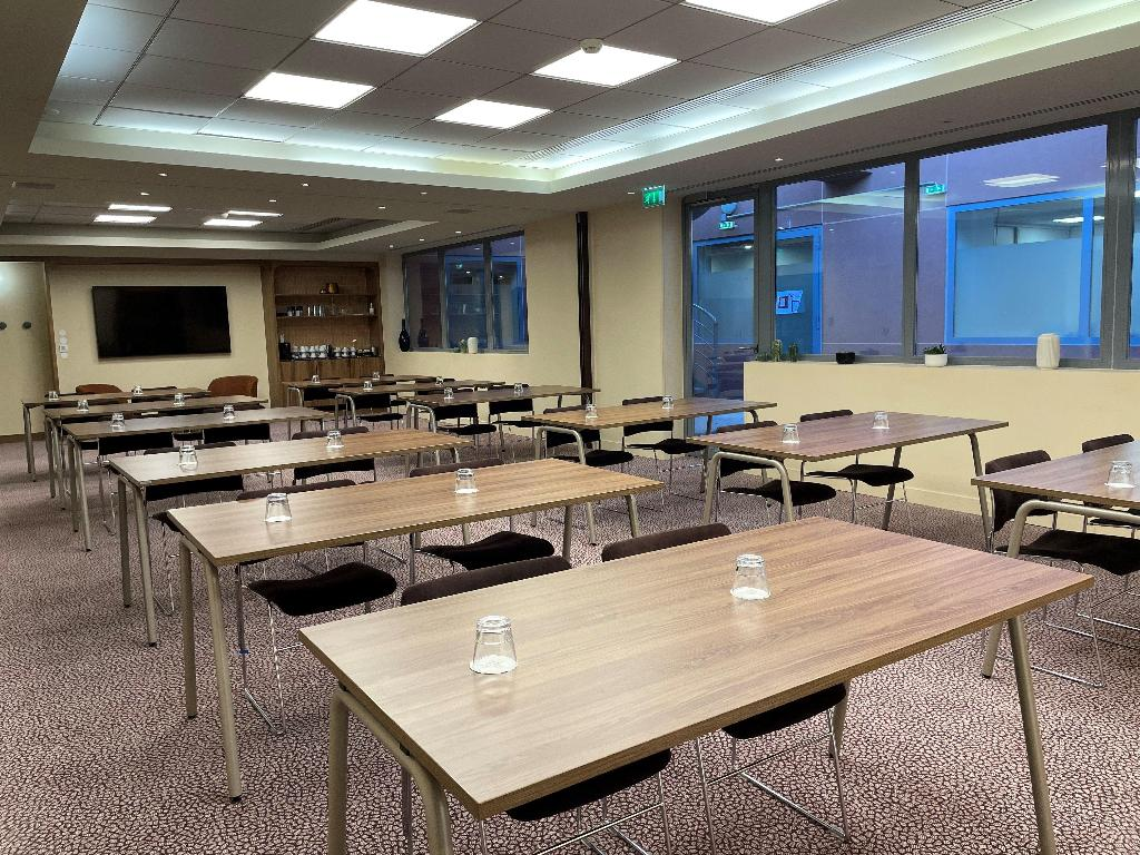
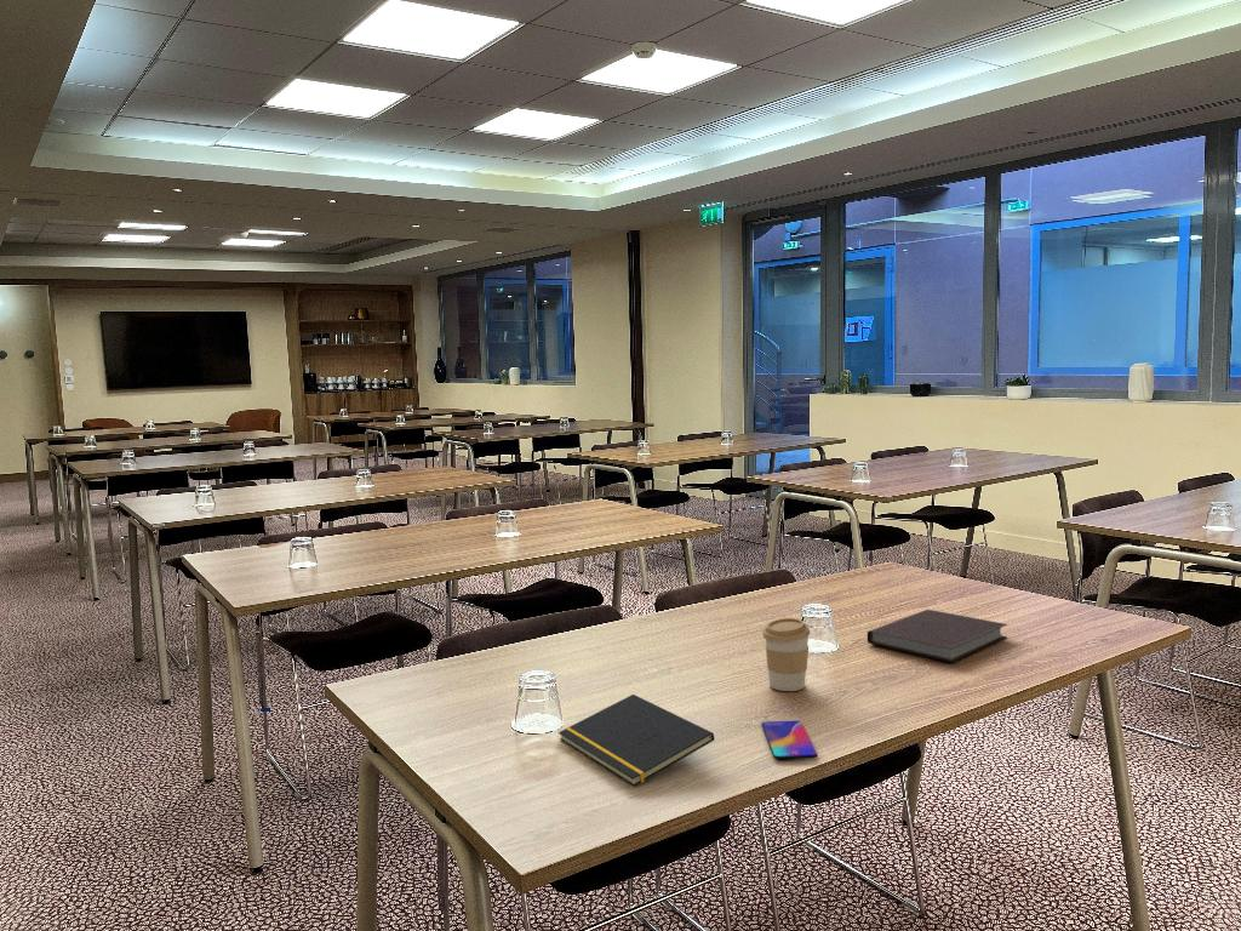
+ notebook [867,609,1008,664]
+ coffee cup [761,617,811,692]
+ notepad [557,693,715,788]
+ smartphone [761,719,819,760]
